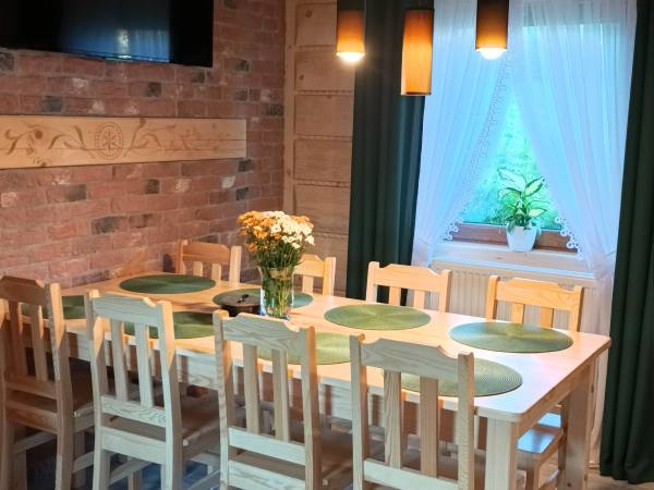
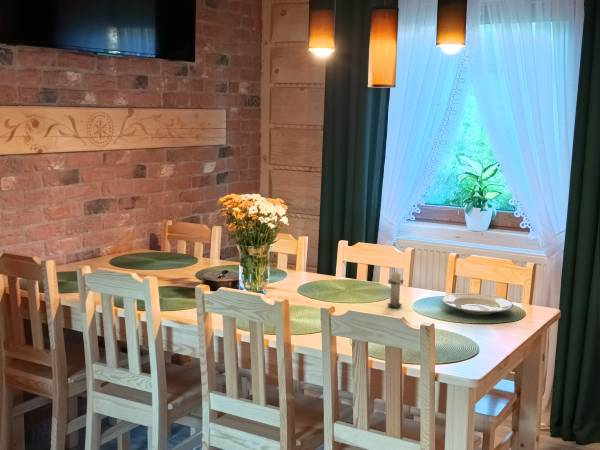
+ plate [441,292,514,316]
+ candle [387,268,405,309]
